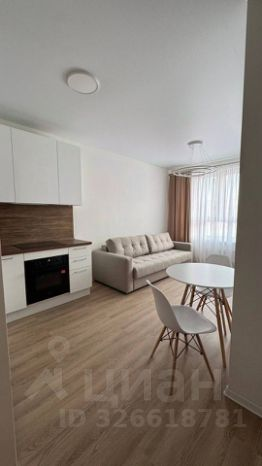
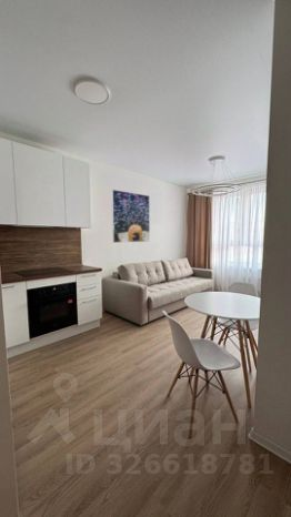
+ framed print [110,189,151,244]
